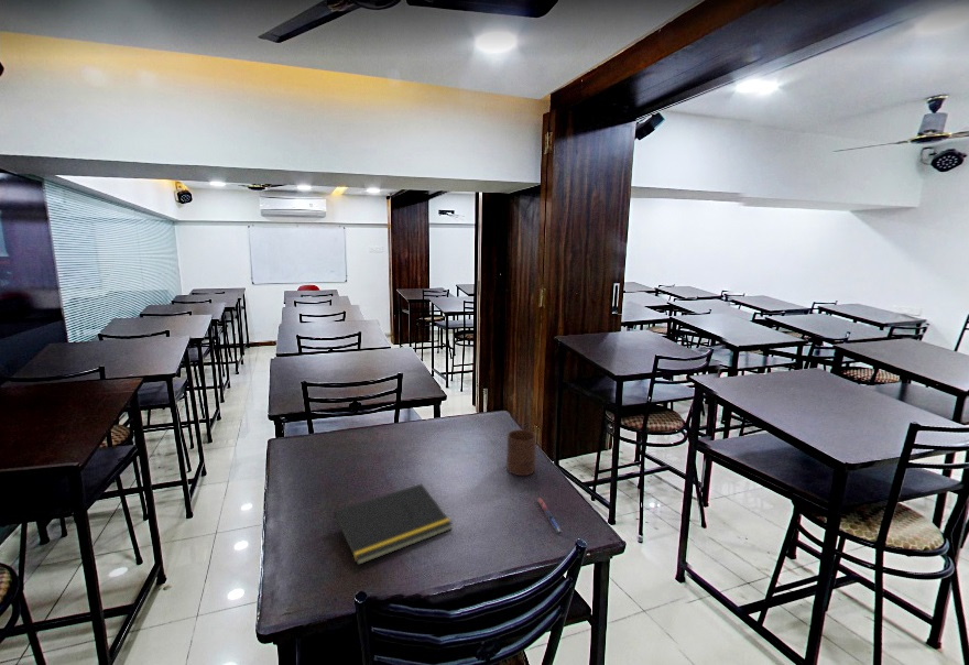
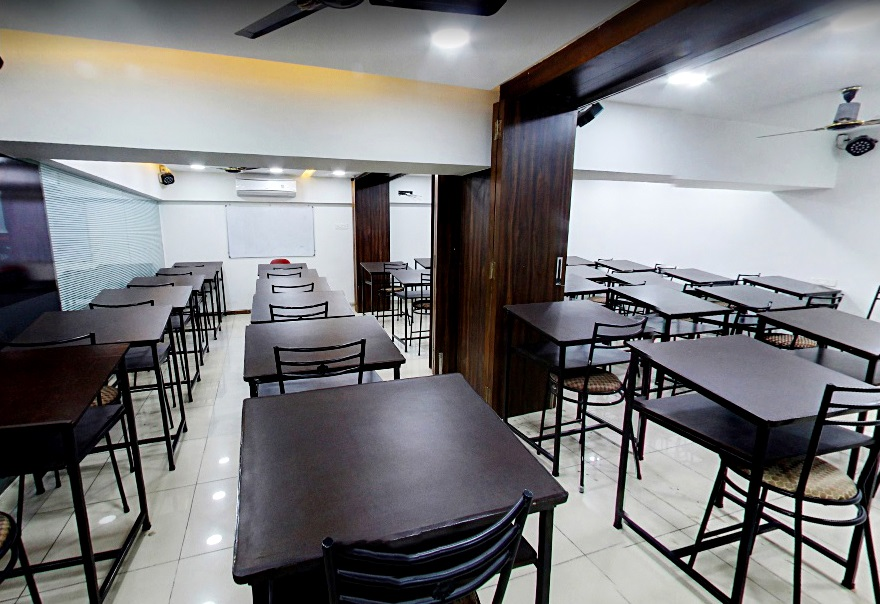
- pen [536,497,563,534]
- notepad [331,483,454,566]
- cup [505,428,537,477]
